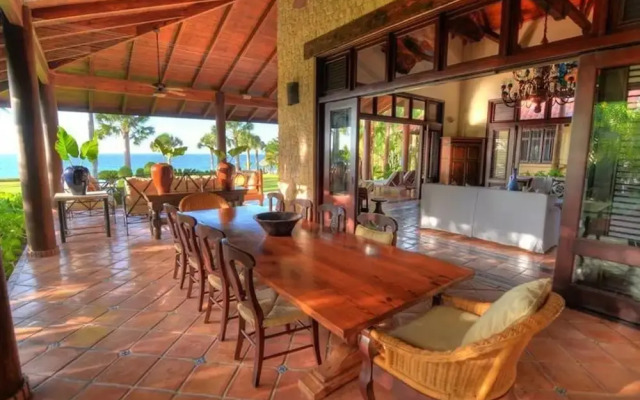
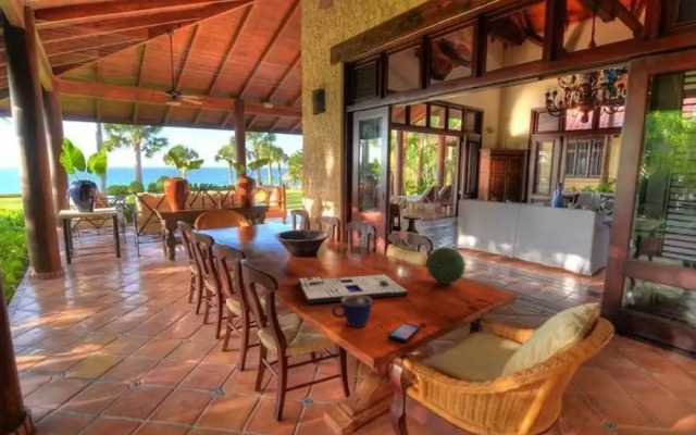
+ cup [331,295,373,328]
+ decorative orb [426,246,467,285]
+ smartphone [387,322,422,344]
+ board game [297,265,409,304]
